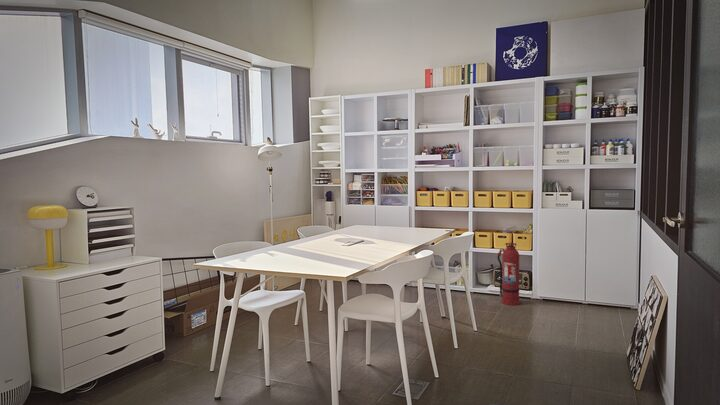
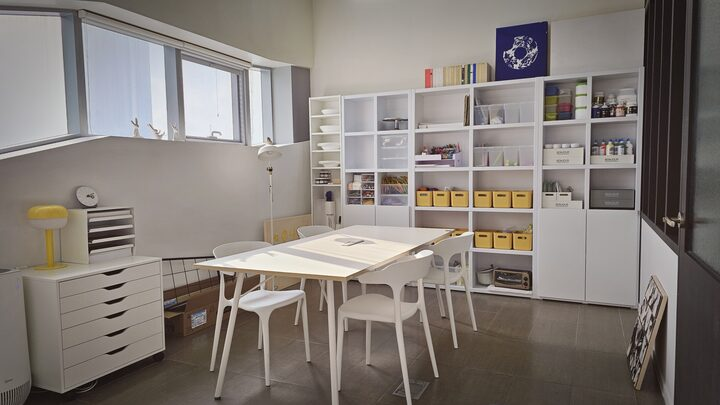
- fire extinguisher [497,242,520,306]
